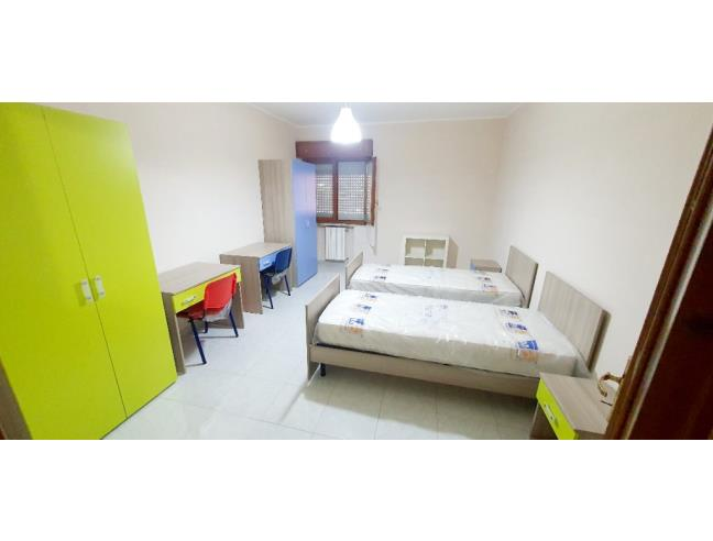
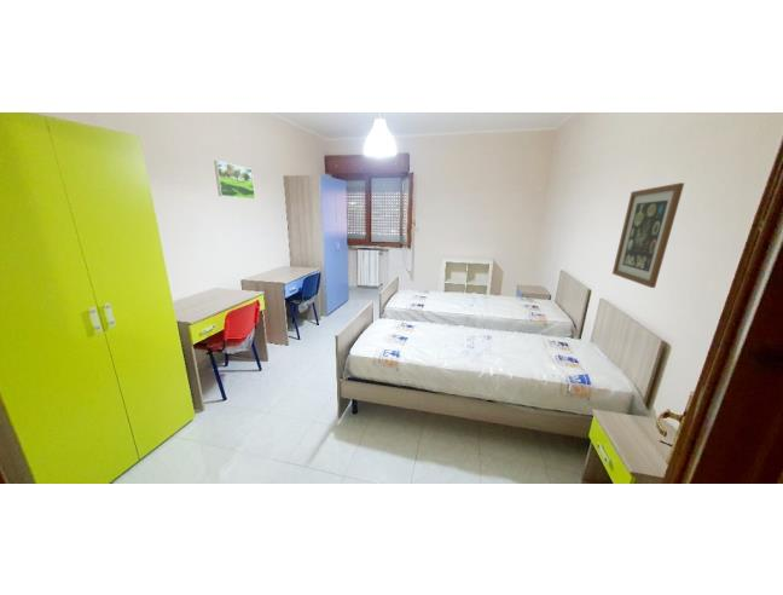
+ wall art [611,181,685,289]
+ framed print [213,160,256,201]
